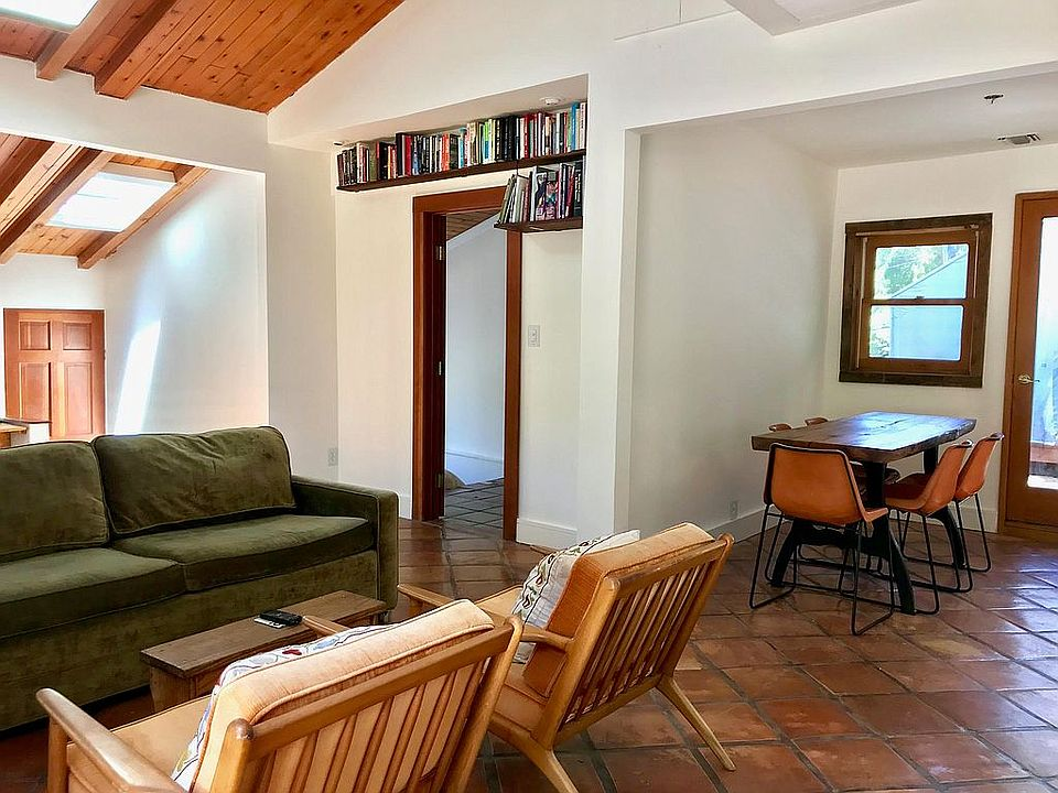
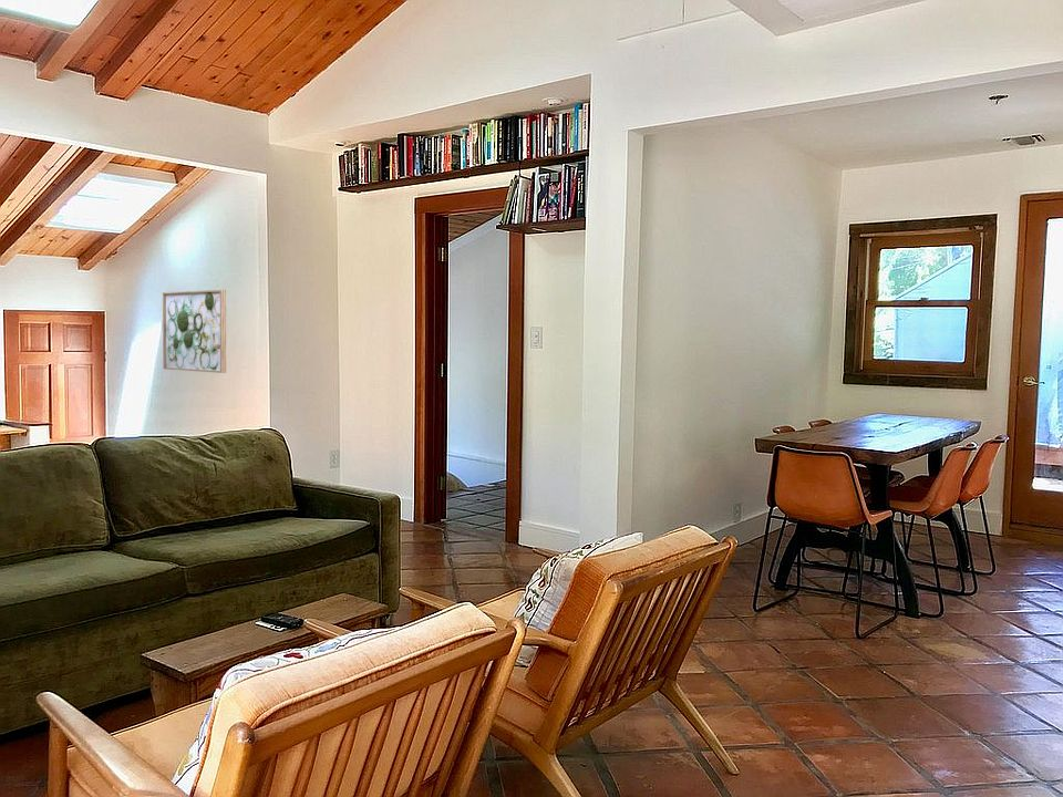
+ wall art [162,289,227,374]
